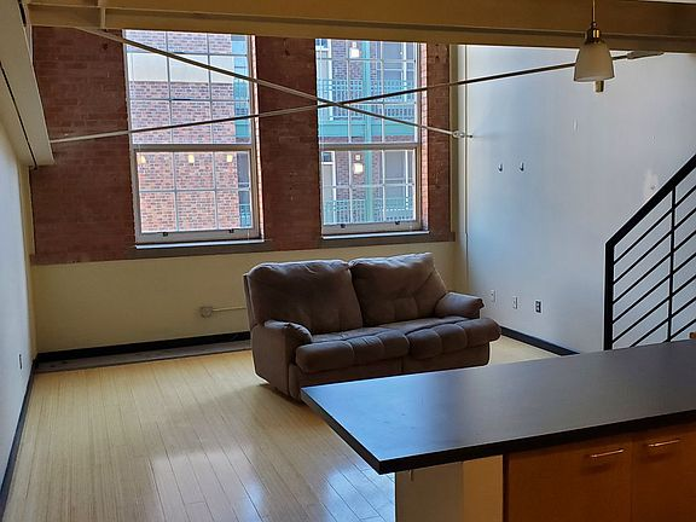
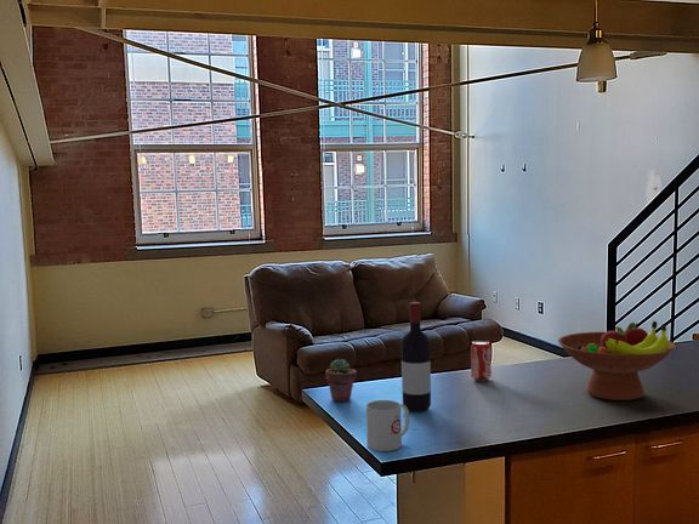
+ fruit bowl [557,320,676,401]
+ potted succulent [324,358,358,403]
+ beverage can [470,340,493,382]
+ mug [365,399,410,452]
+ wine bottle [400,301,432,414]
